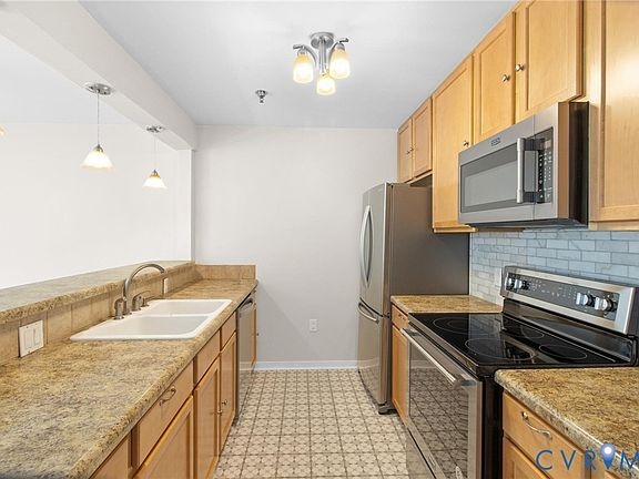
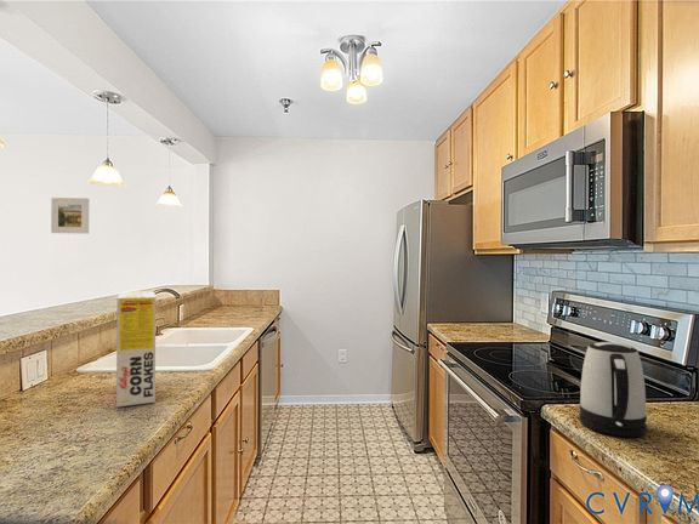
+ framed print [50,196,90,235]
+ cereal box [115,290,157,408]
+ kettle [578,341,648,438]
